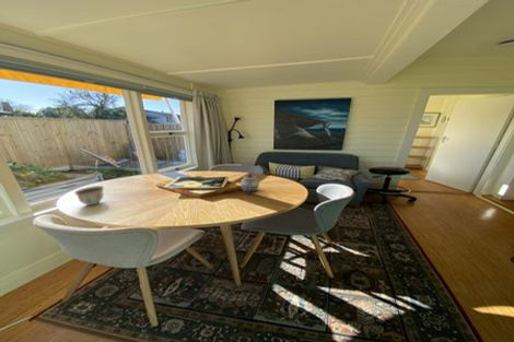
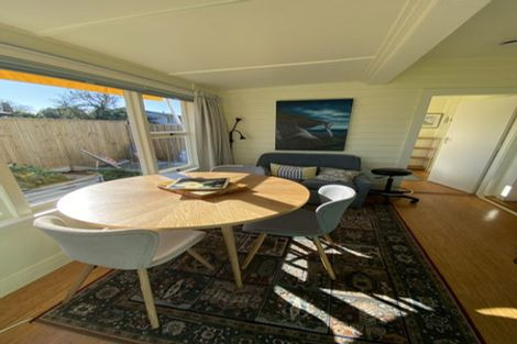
- bowl [73,185,105,207]
- teapot [240,173,260,193]
